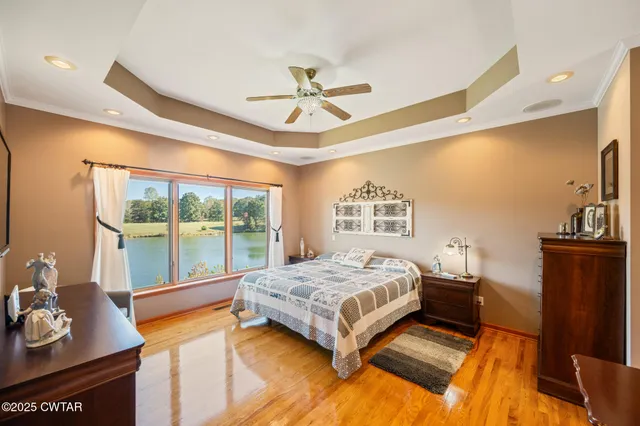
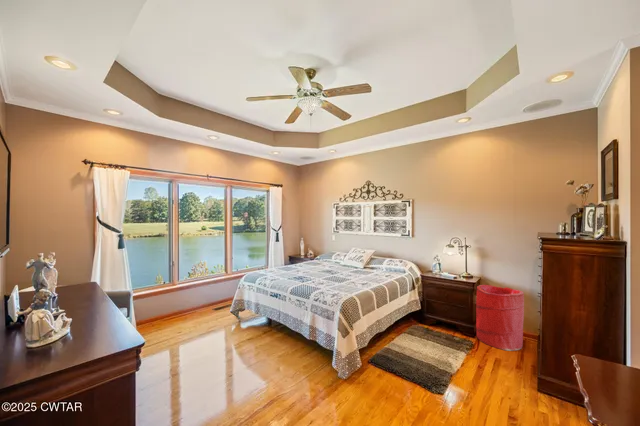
+ laundry hamper [475,284,525,352]
